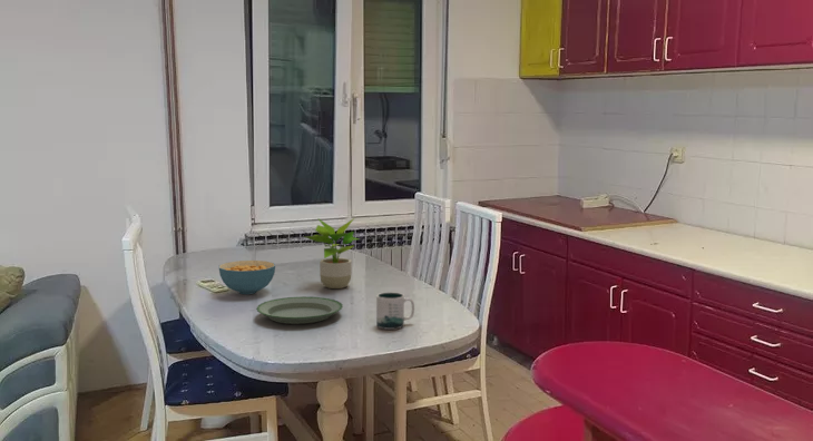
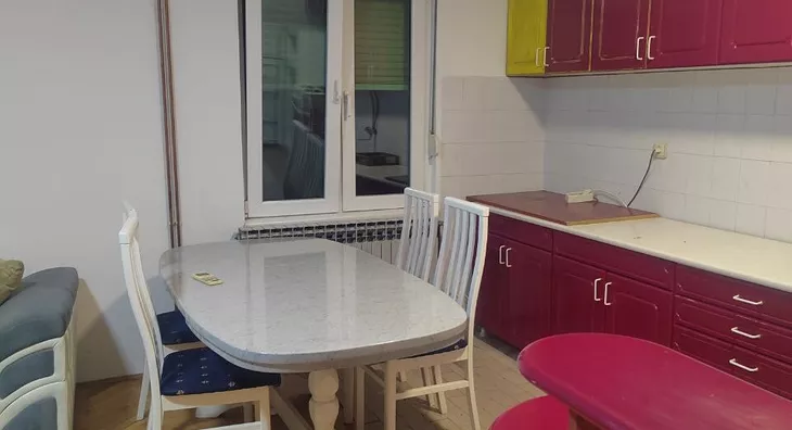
- mug [375,292,415,331]
- plate [255,295,344,325]
- cereal bowl [218,259,276,295]
- potted plant [302,217,361,290]
